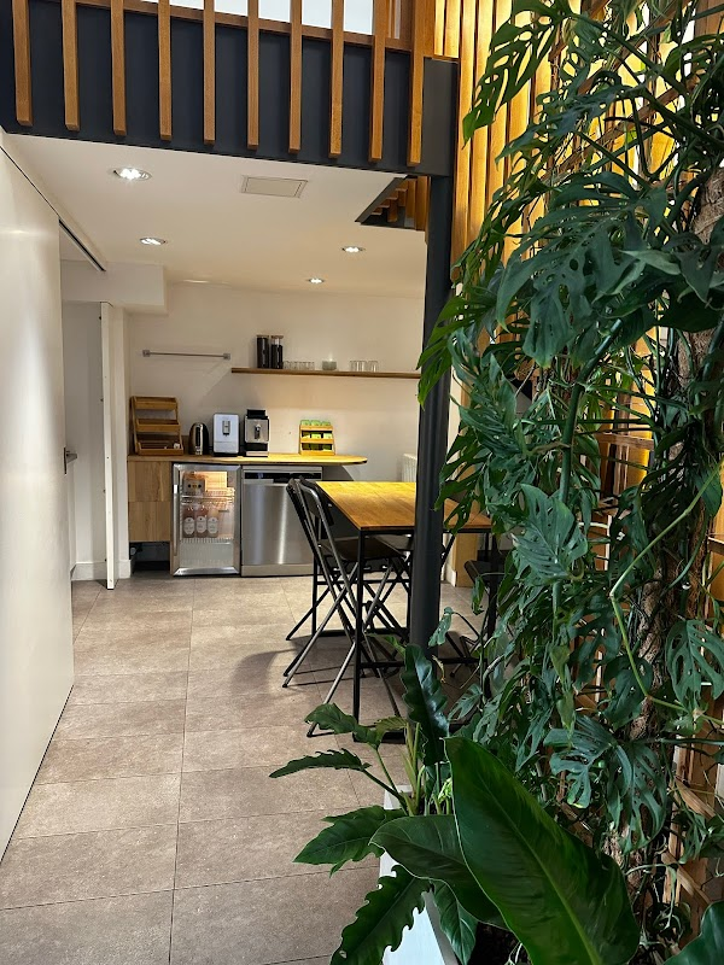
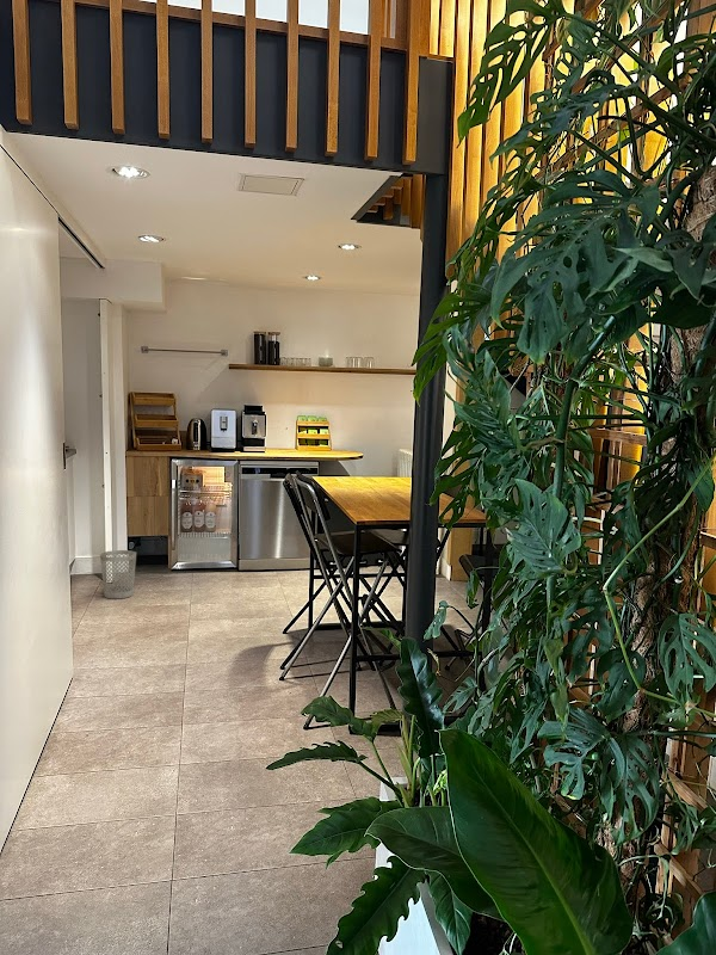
+ wastebasket [99,549,137,599]
